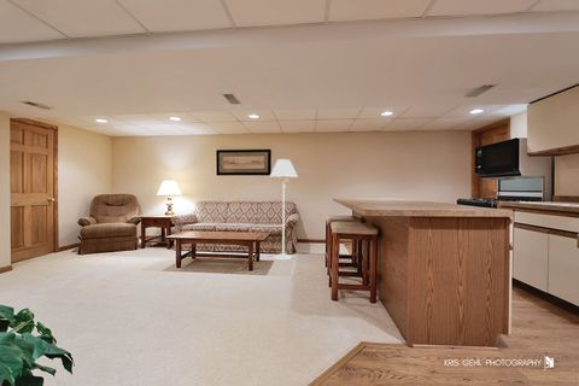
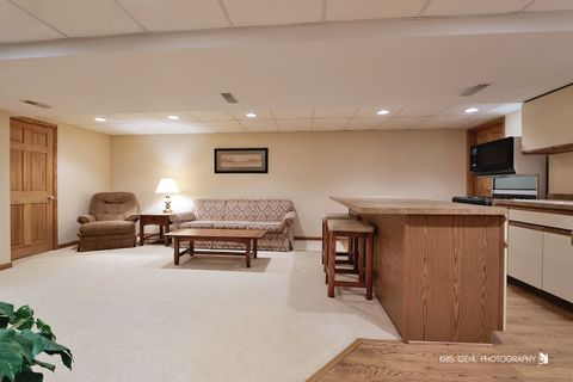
- floor lamp [269,158,299,262]
